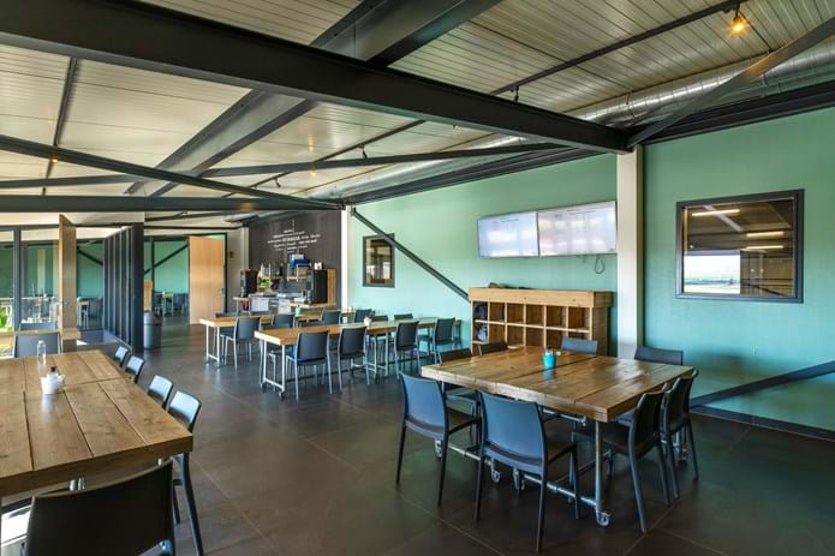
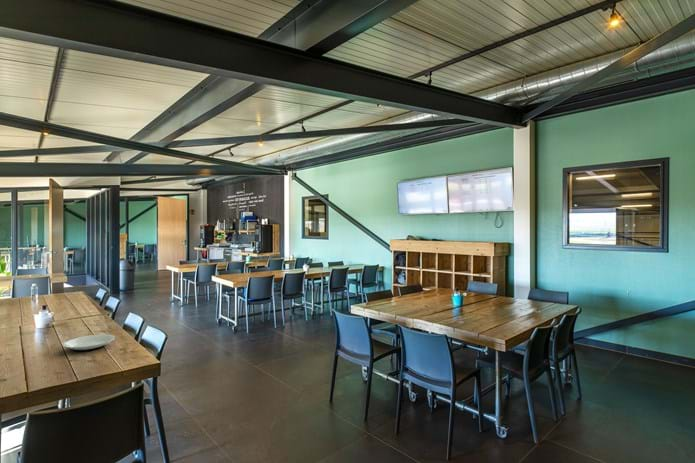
+ plate [61,334,116,352]
